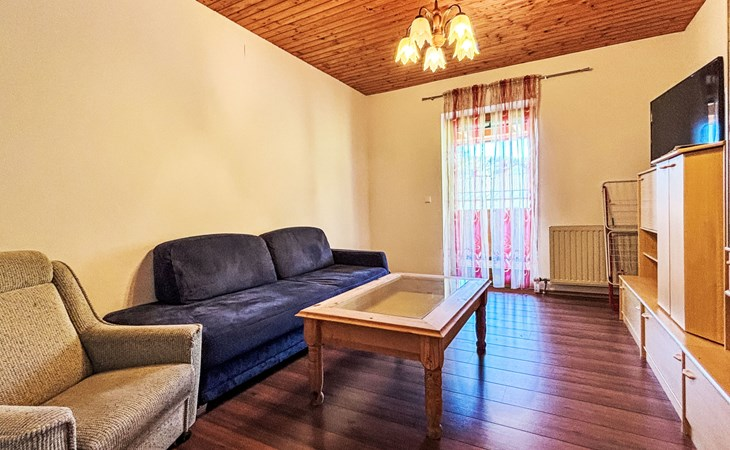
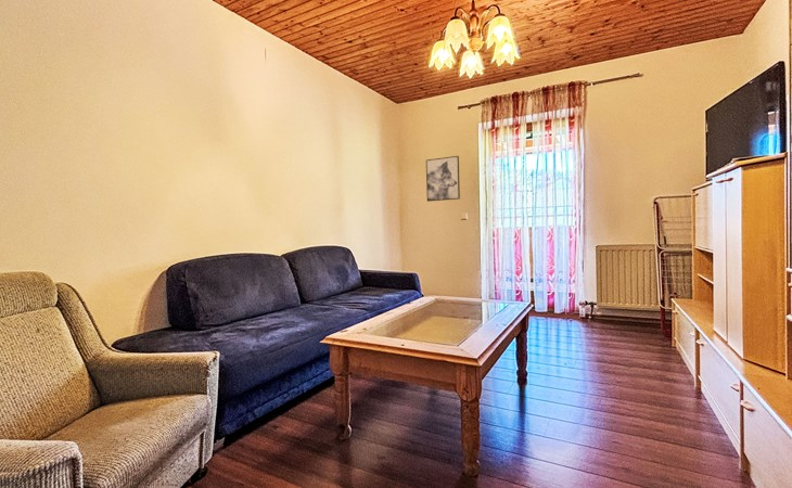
+ wall art [425,155,461,203]
